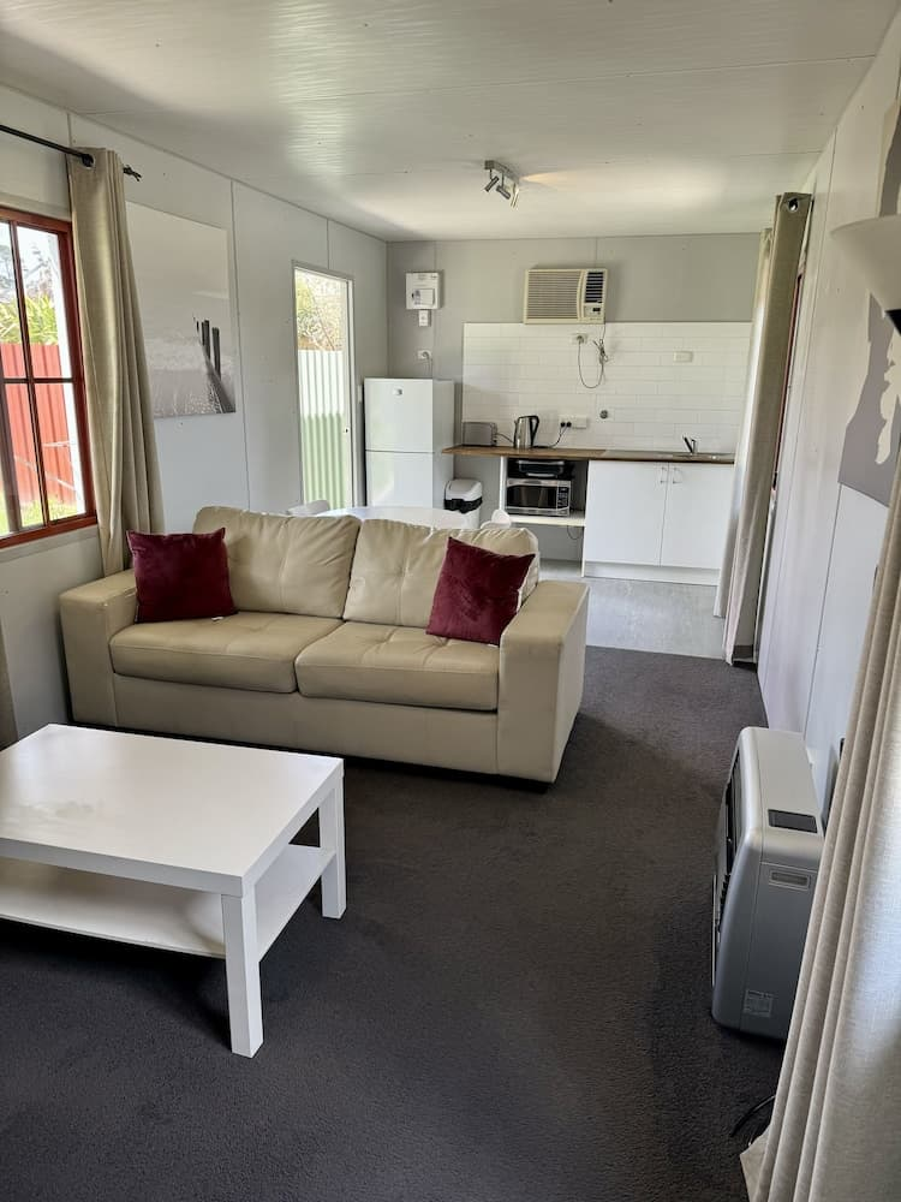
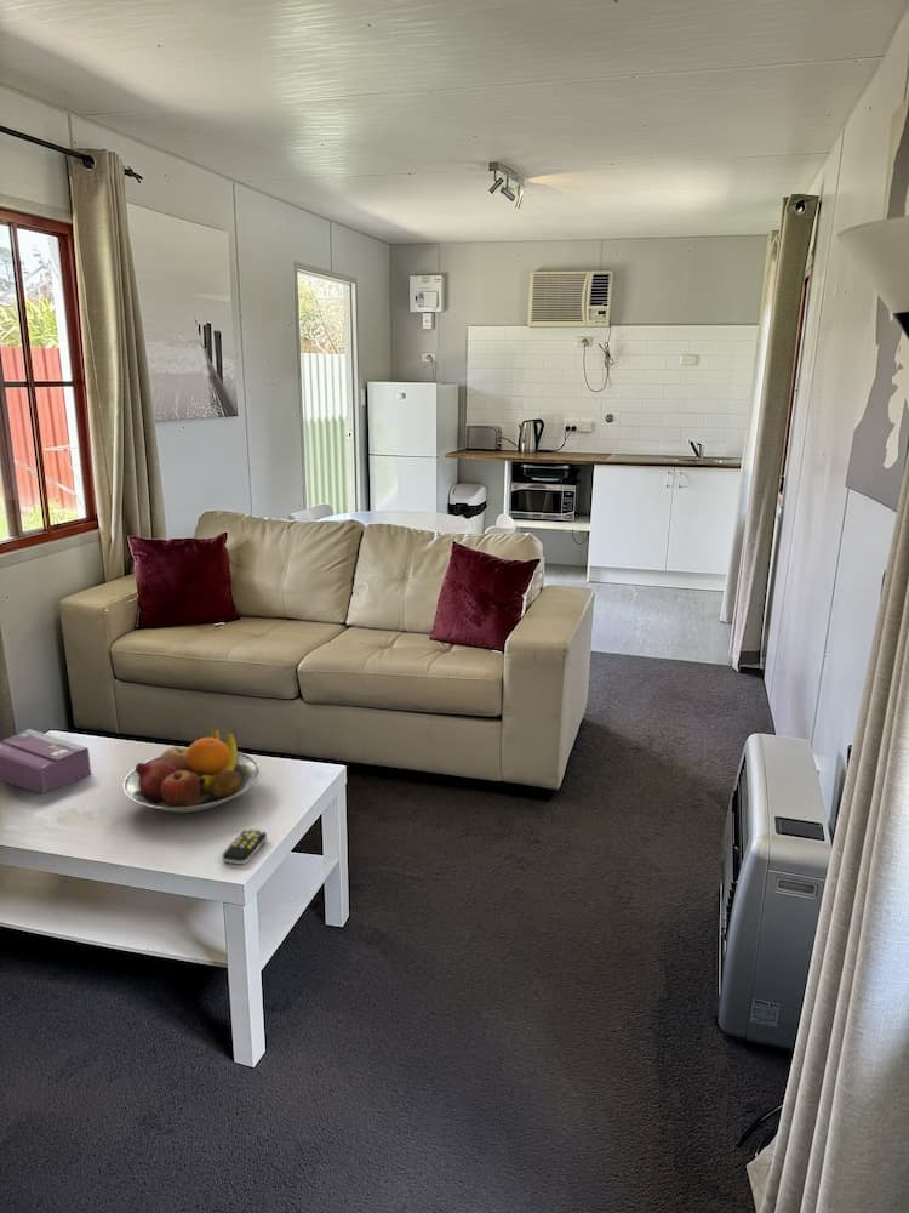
+ remote control [222,827,268,866]
+ tissue box [0,728,92,795]
+ fruit bowl [121,727,262,814]
